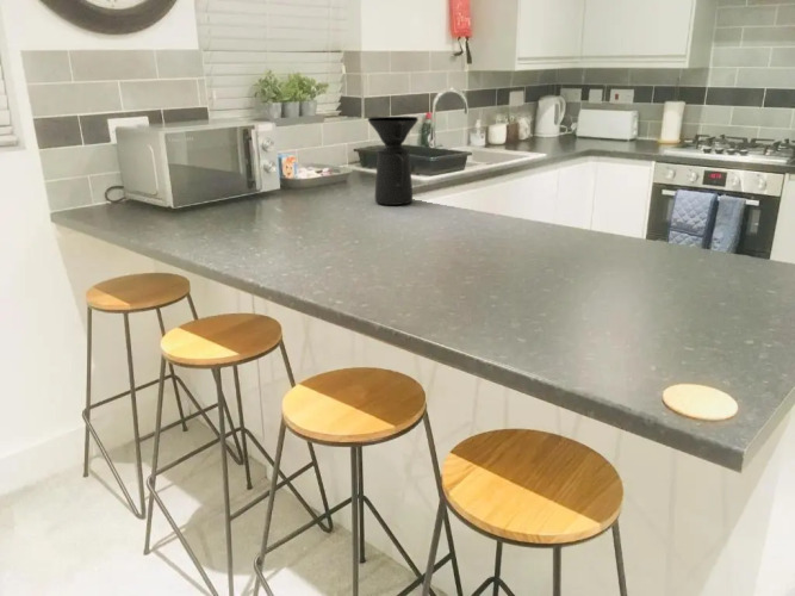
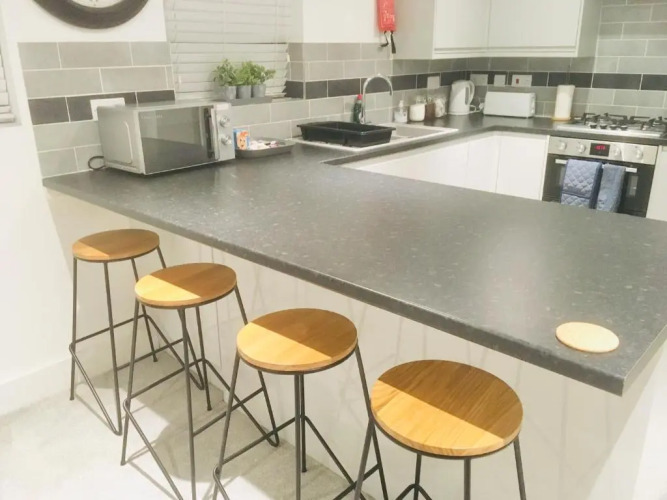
- coffee maker [366,116,420,206]
